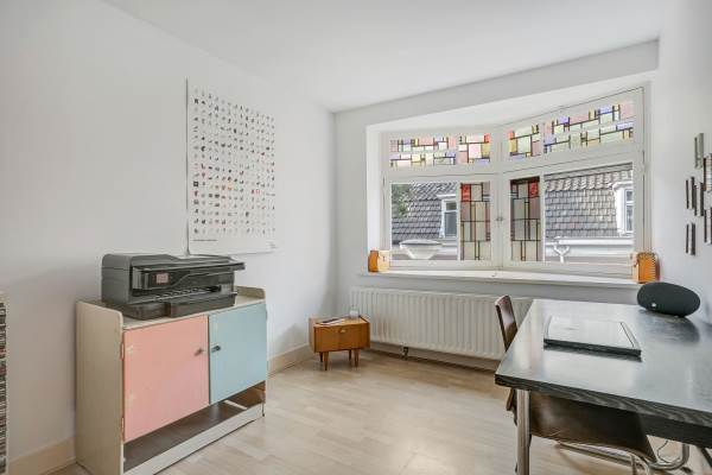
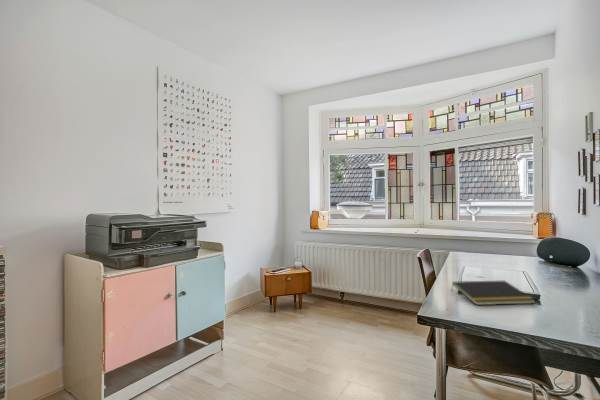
+ notepad [450,280,536,306]
